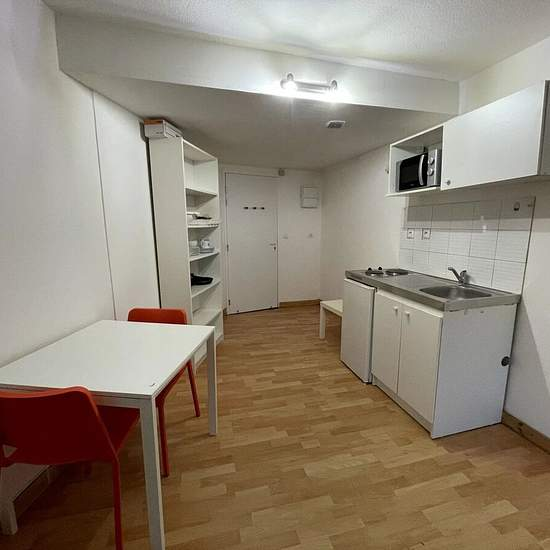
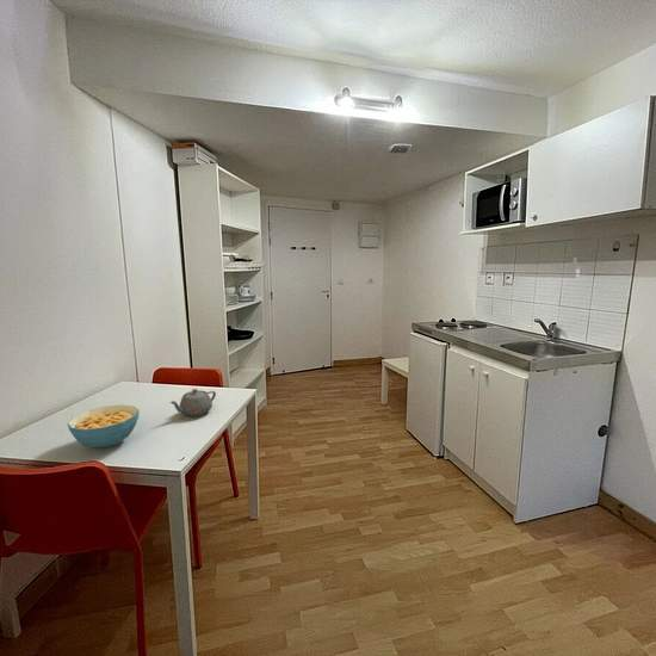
+ cereal bowl [67,403,141,450]
+ teapot [169,388,217,417]
